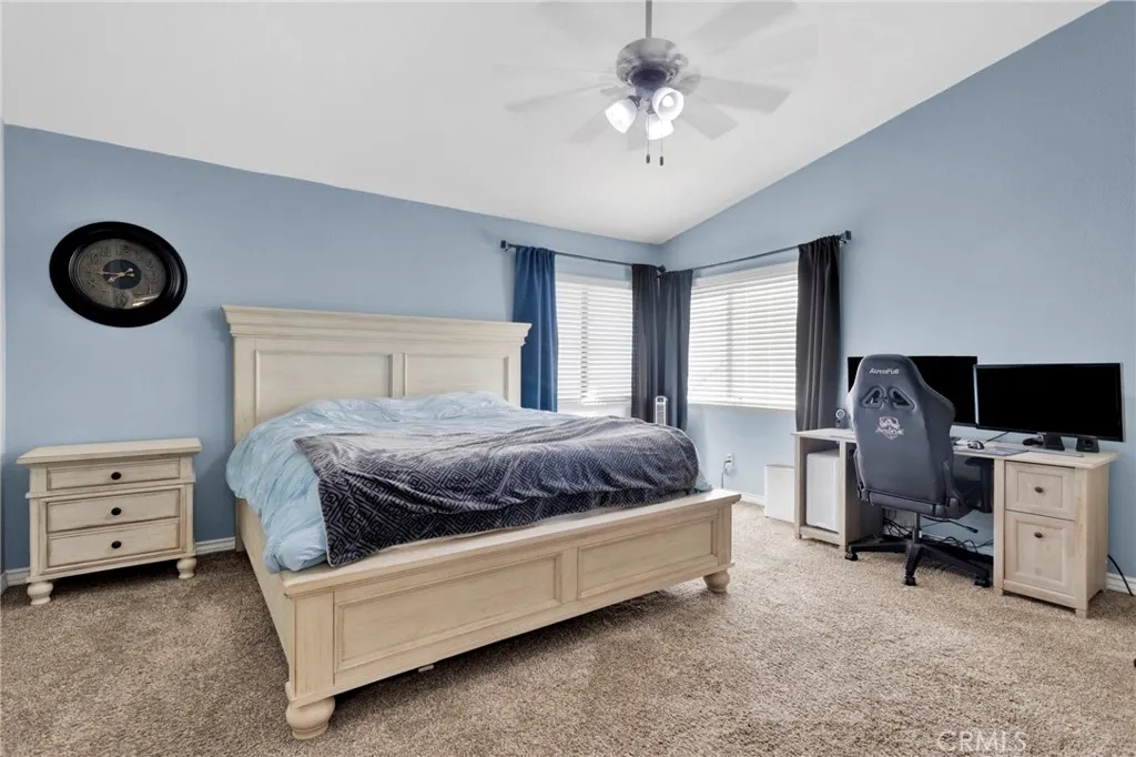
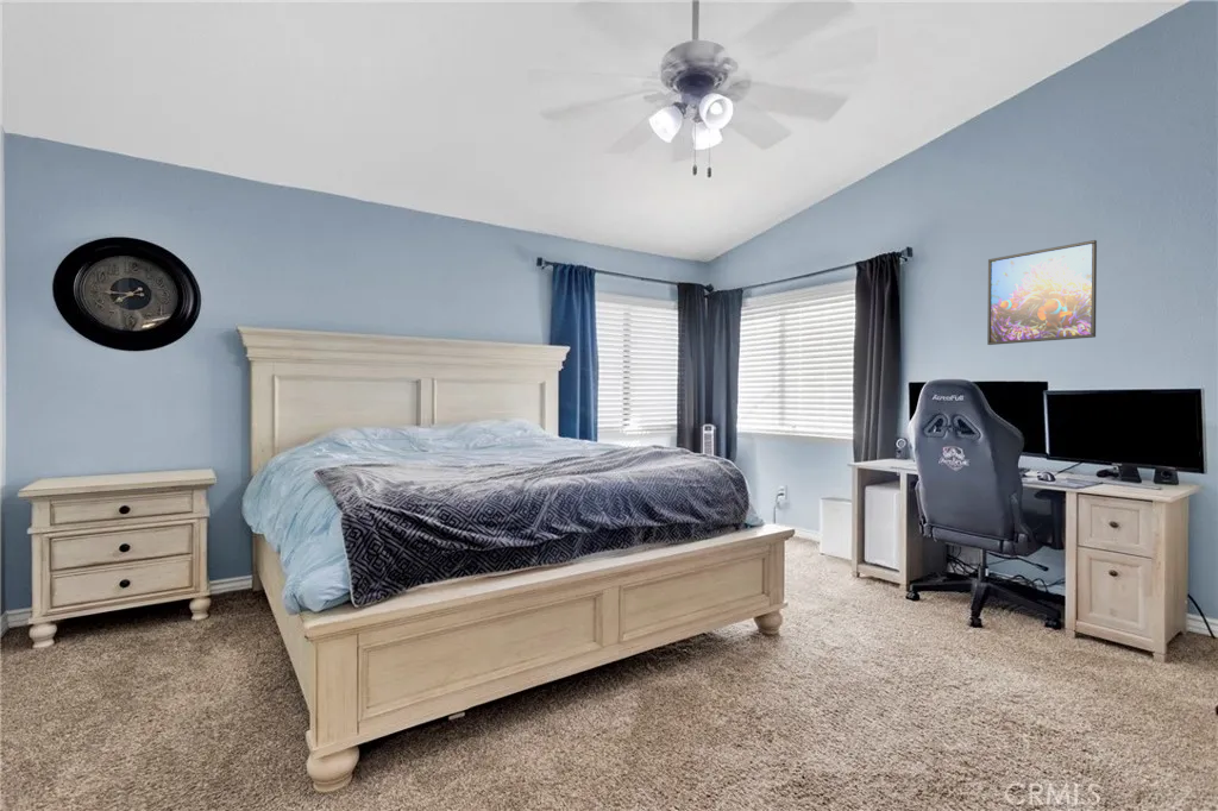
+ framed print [986,239,1098,346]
